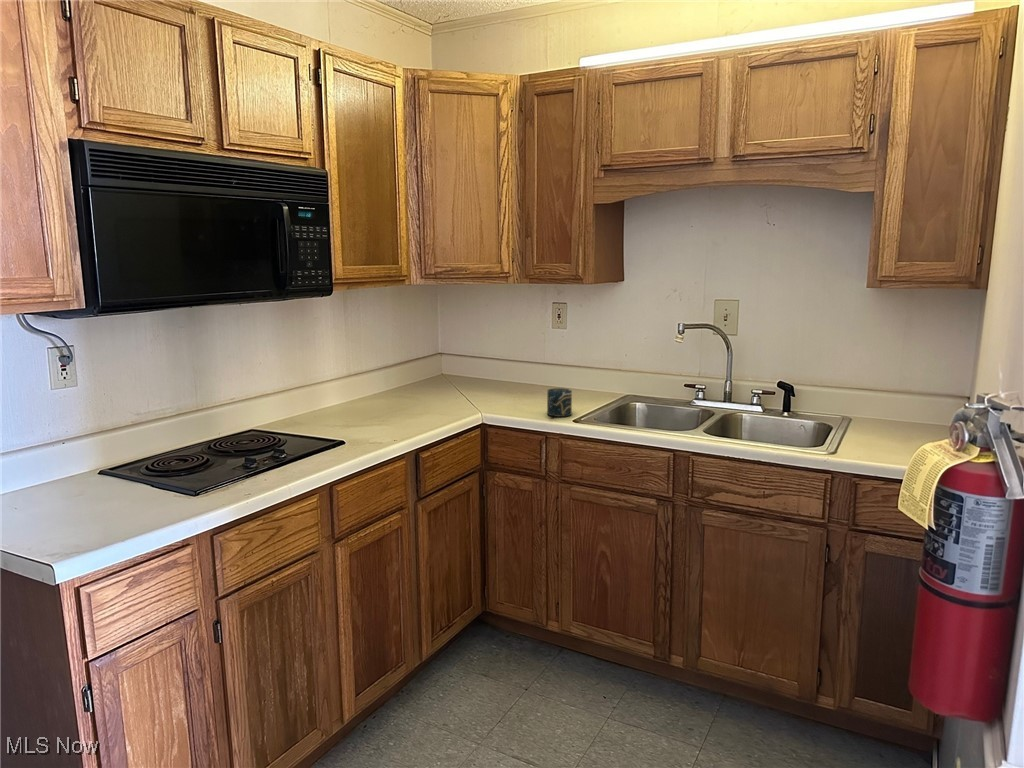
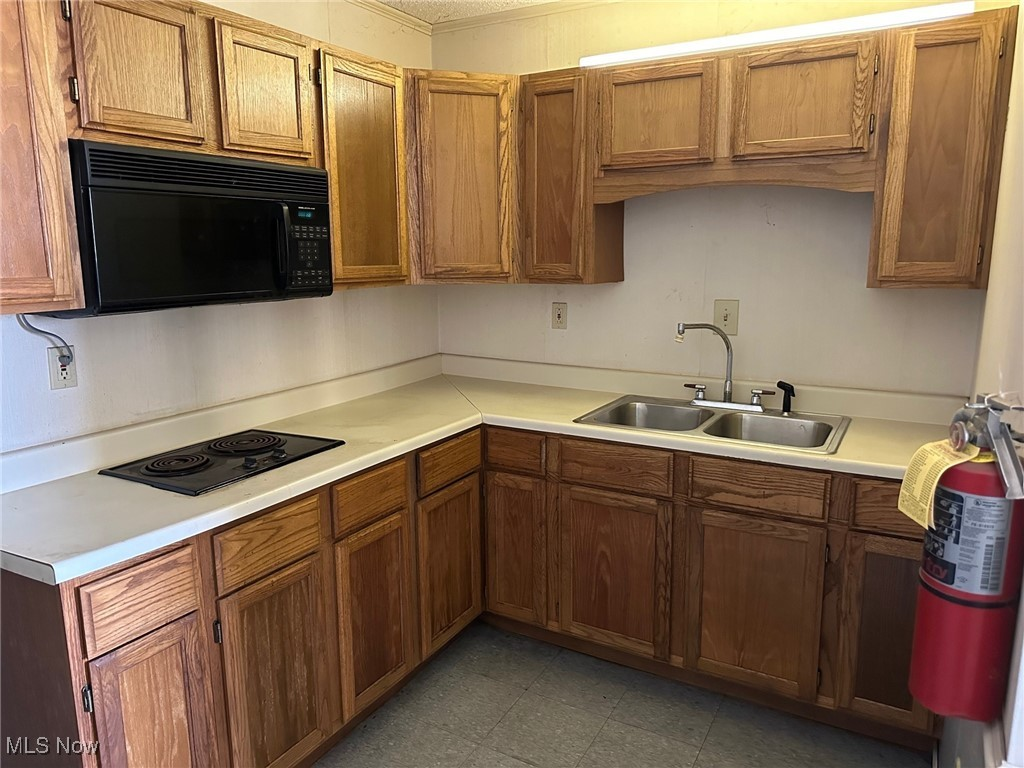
- cup [546,387,573,418]
